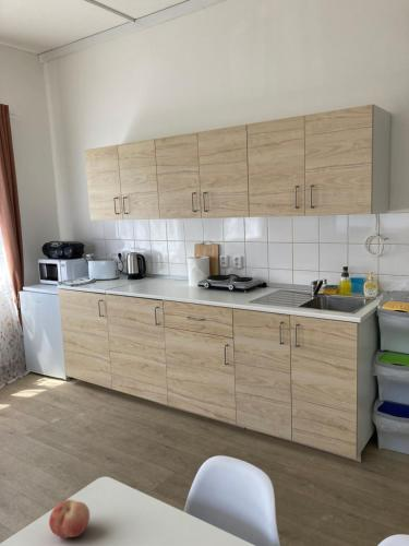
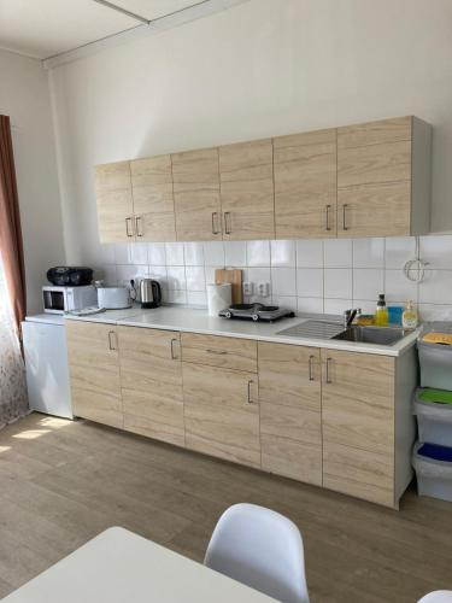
- fruit [48,499,91,539]
